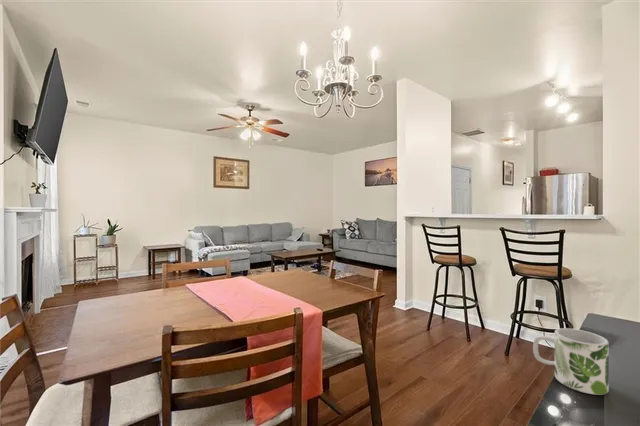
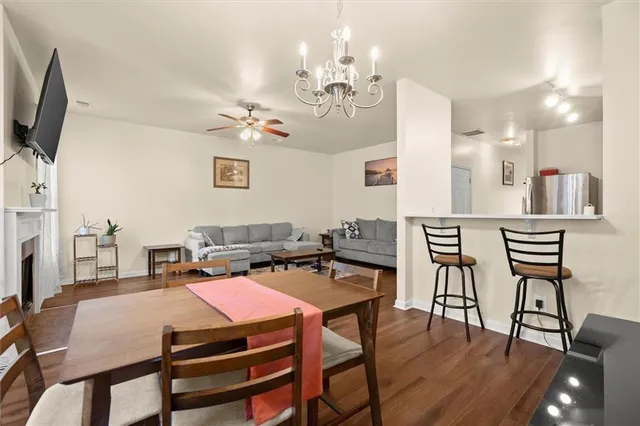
- mug [532,327,610,396]
